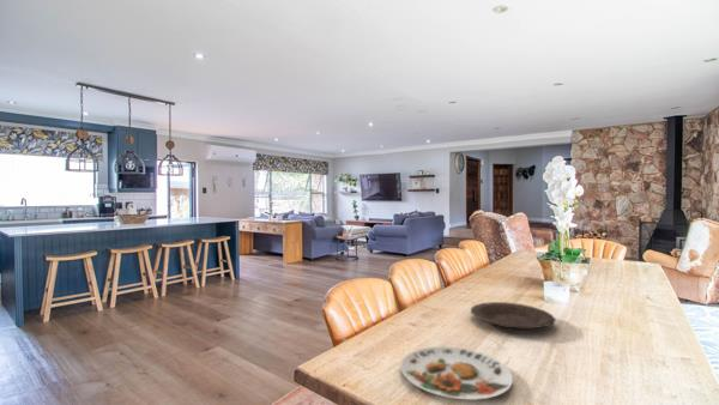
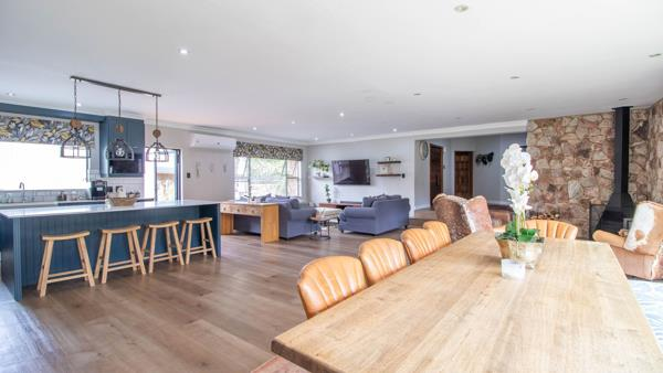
- plate [470,301,557,331]
- plate [400,345,514,401]
